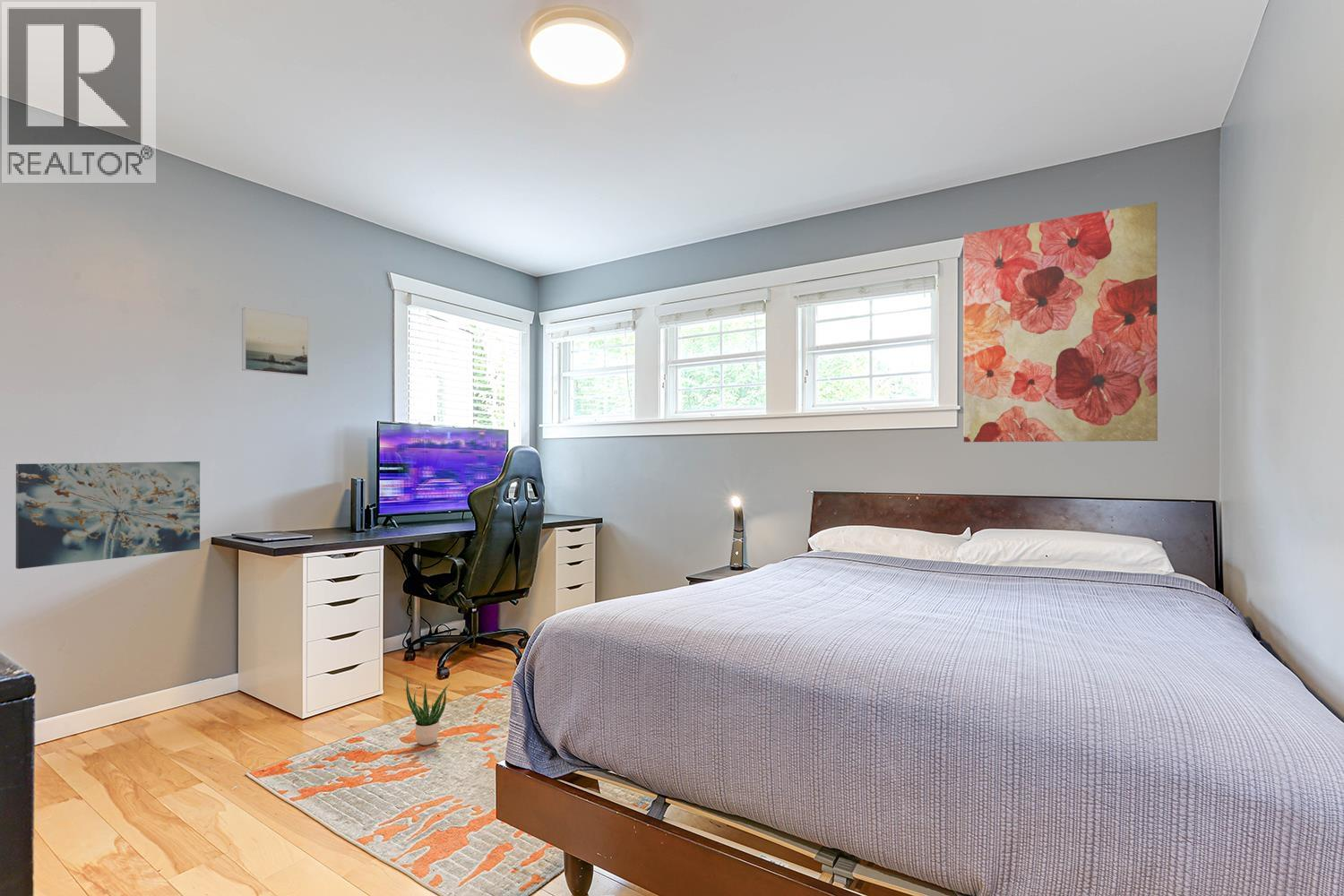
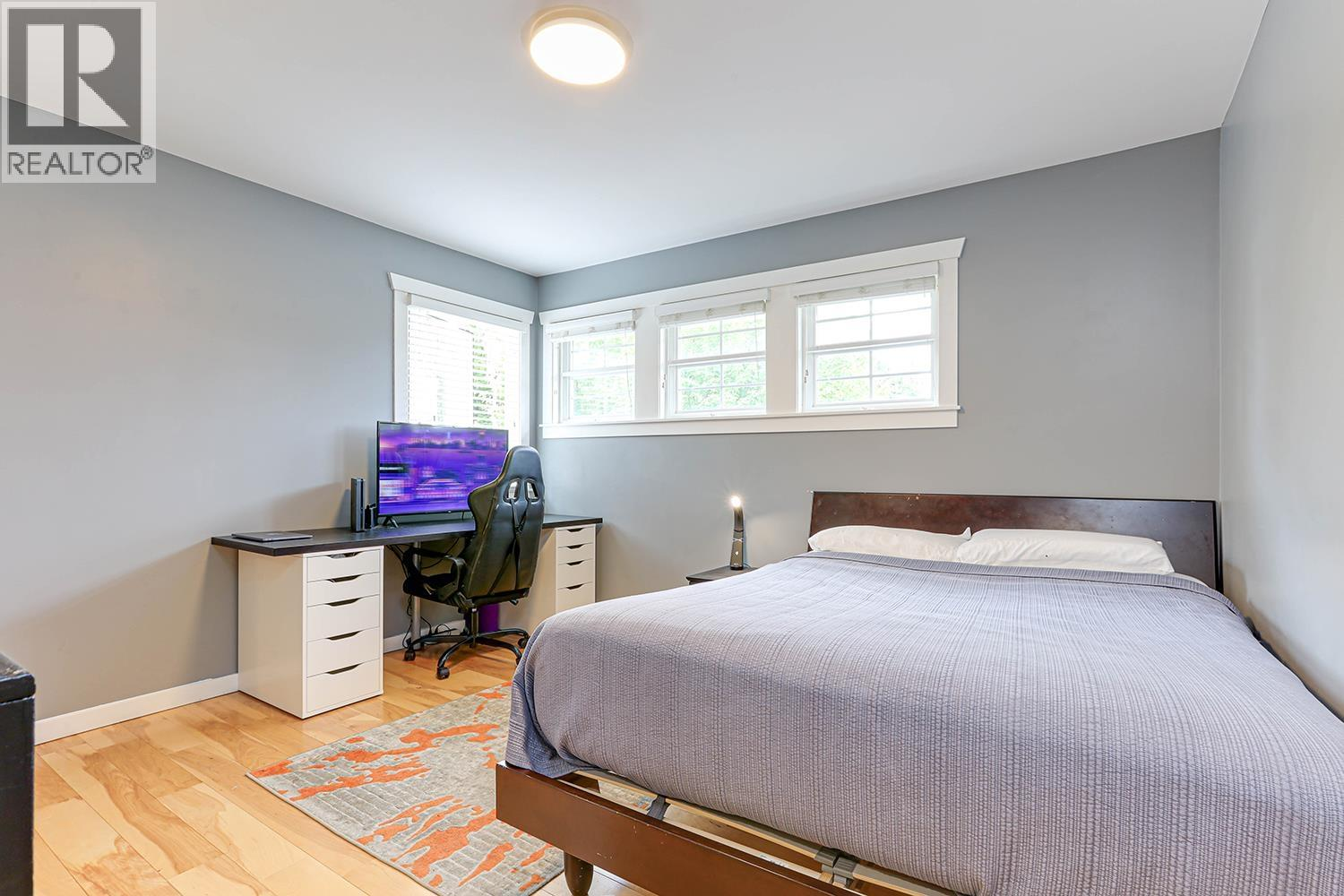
- wall art [15,461,201,570]
- wall art [962,202,1159,443]
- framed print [241,306,309,377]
- potted plant [405,676,451,746]
